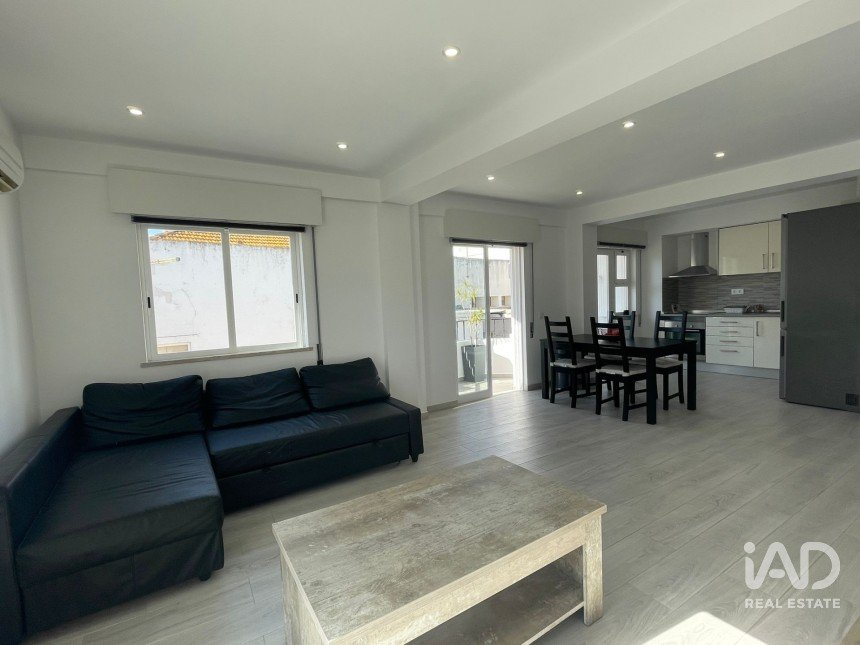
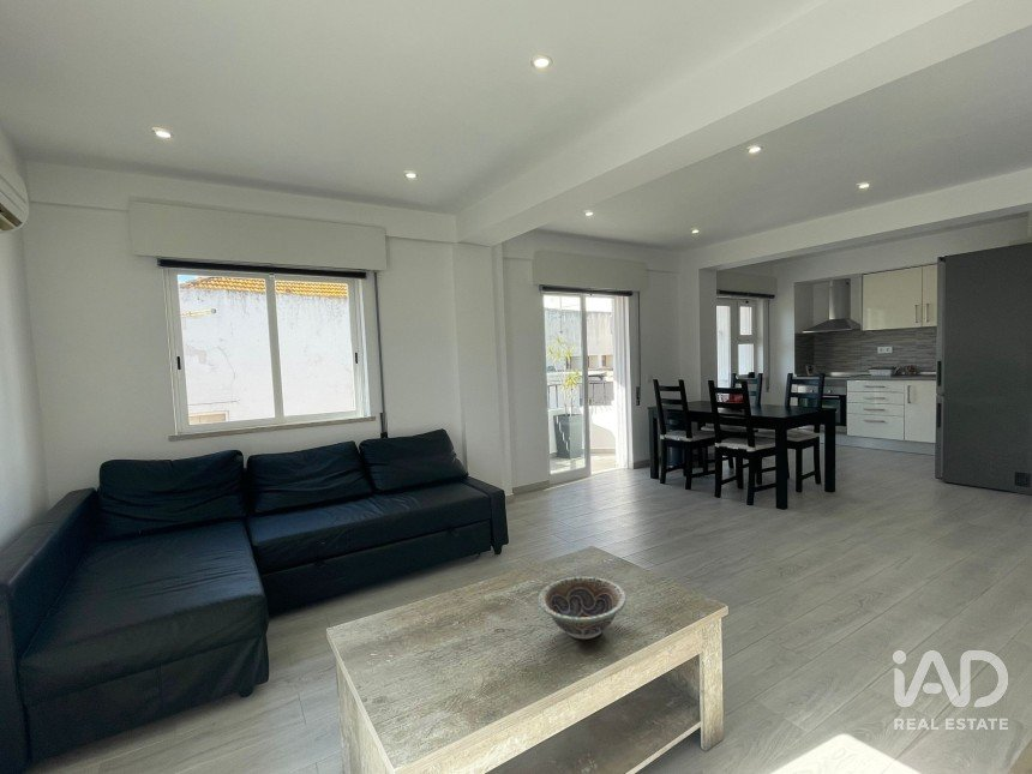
+ decorative bowl [538,576,628,640]
